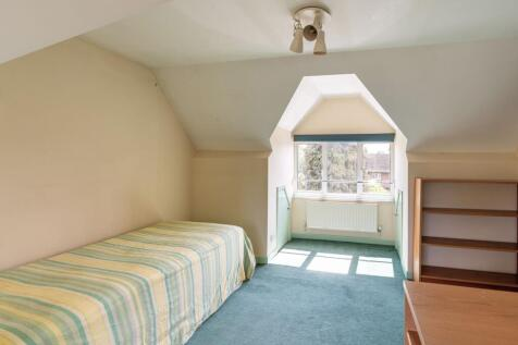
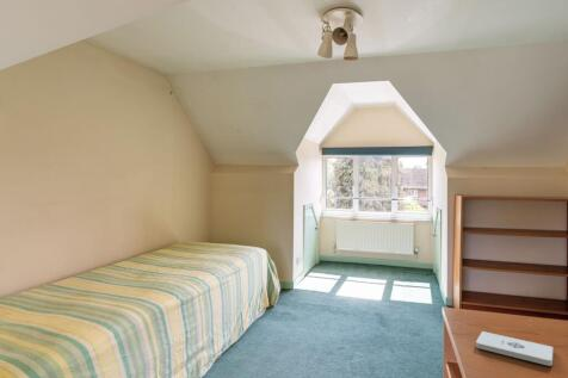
+ notepad [475,330,554,367]
